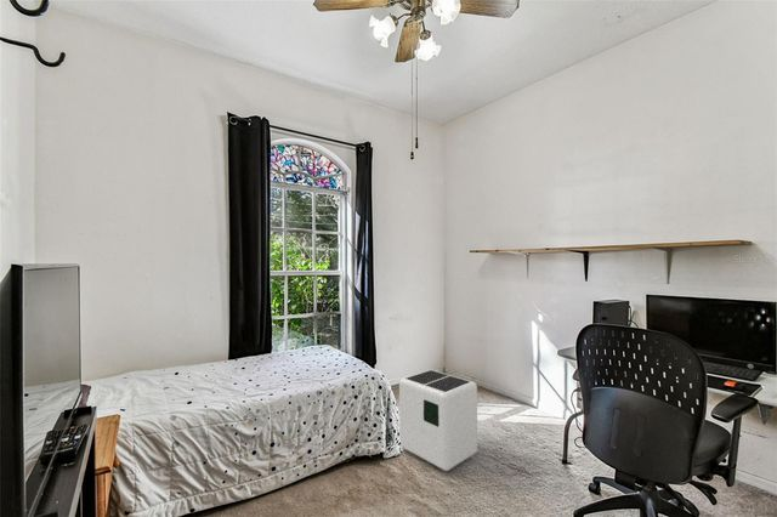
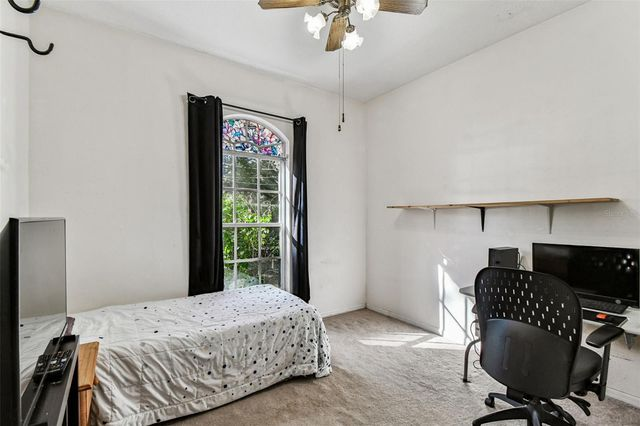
- air purifier [398,369,478,472]
